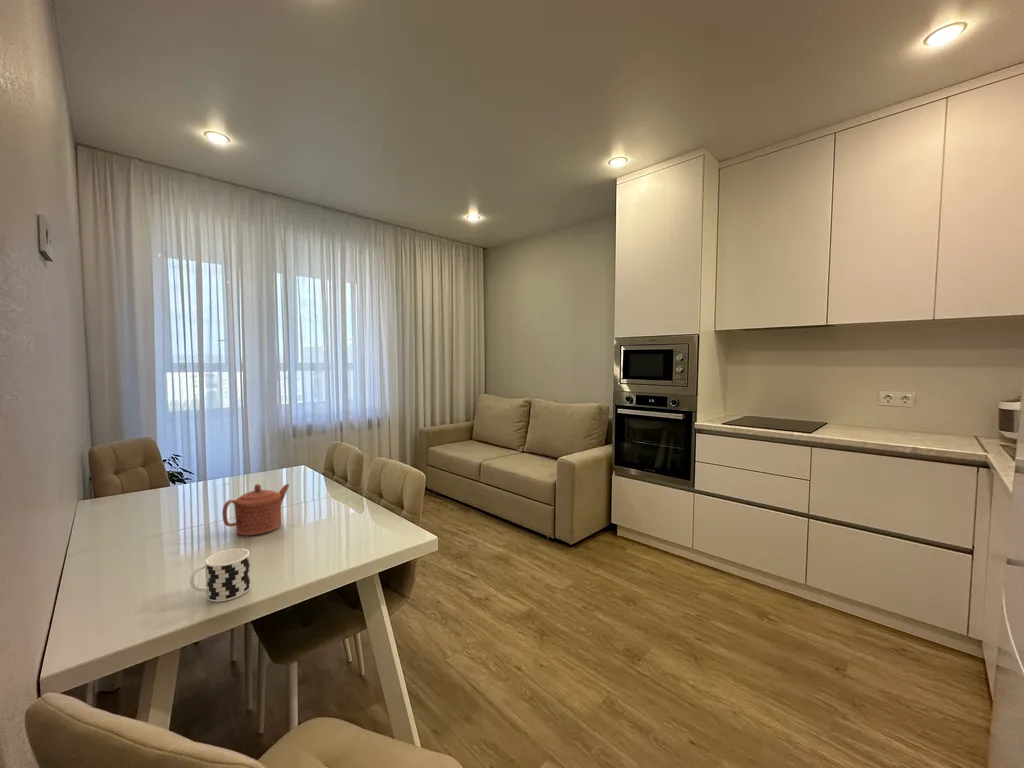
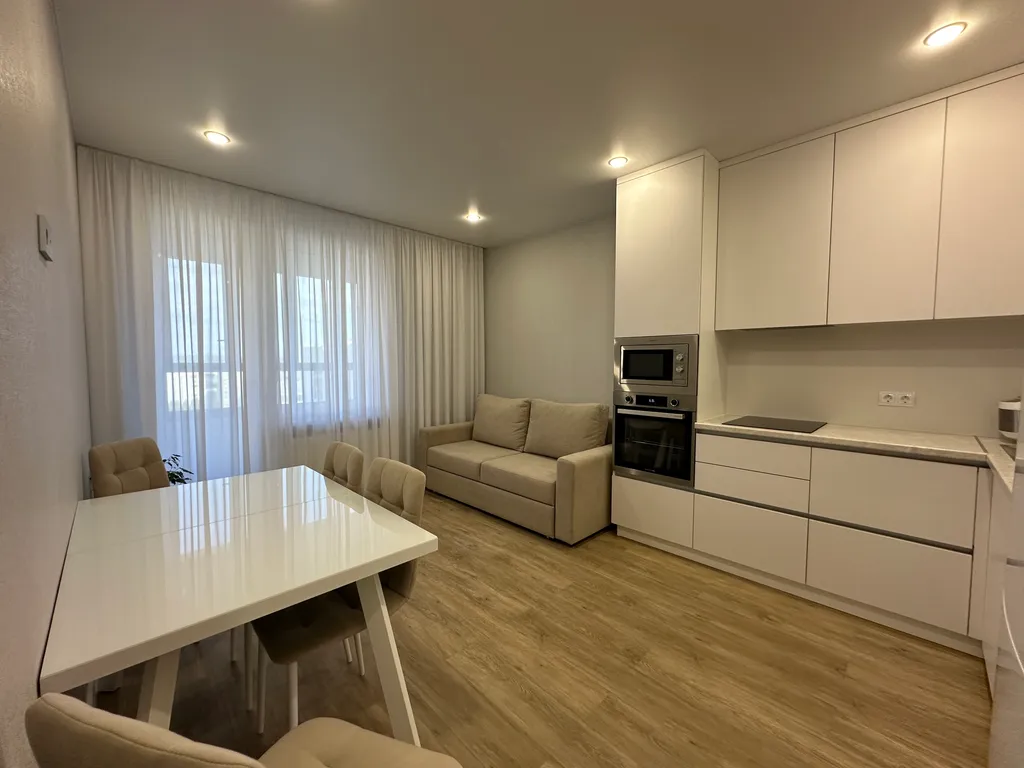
- teapot [221,483,290,536]
- cup [189,548,251,603]
